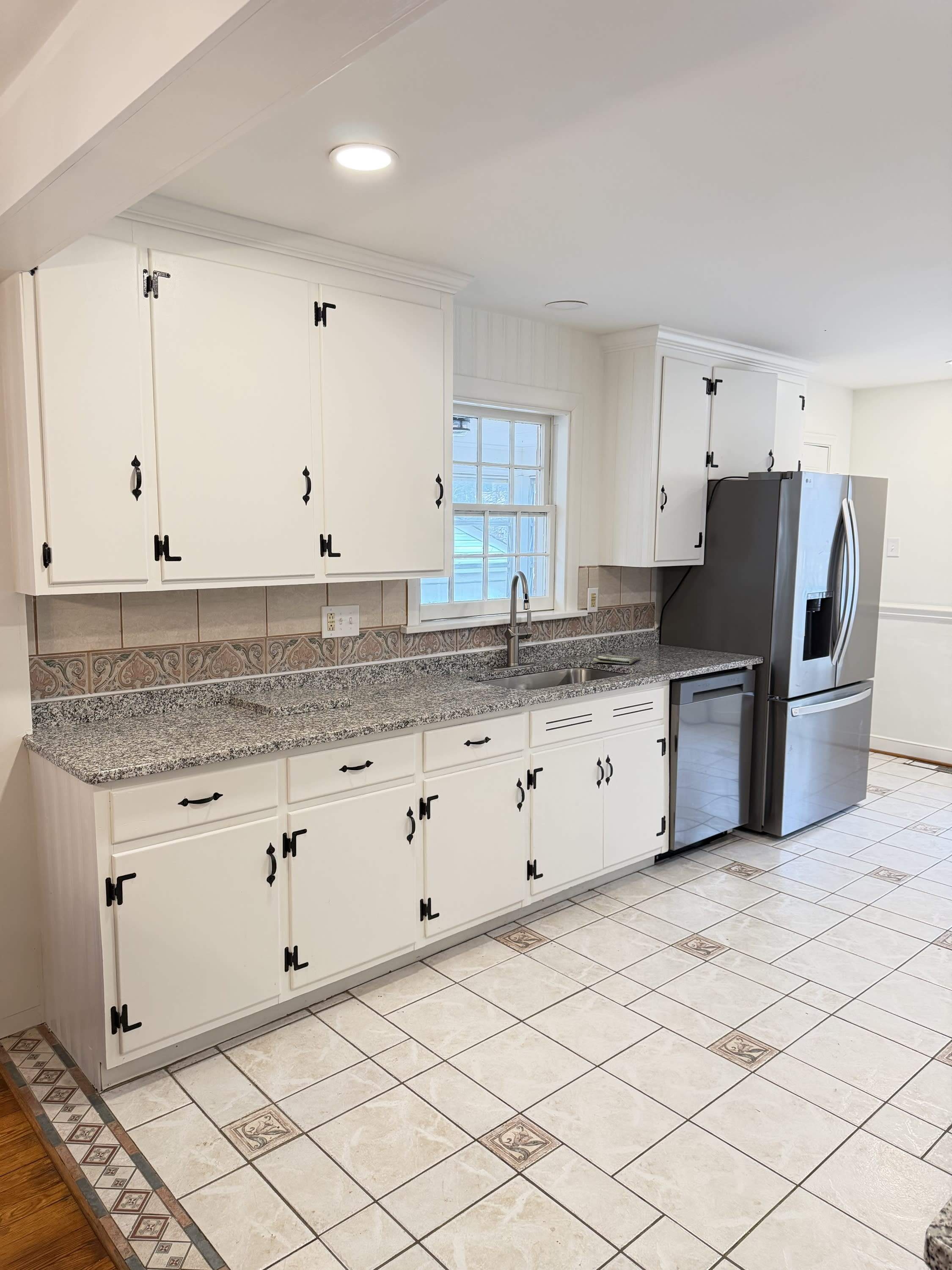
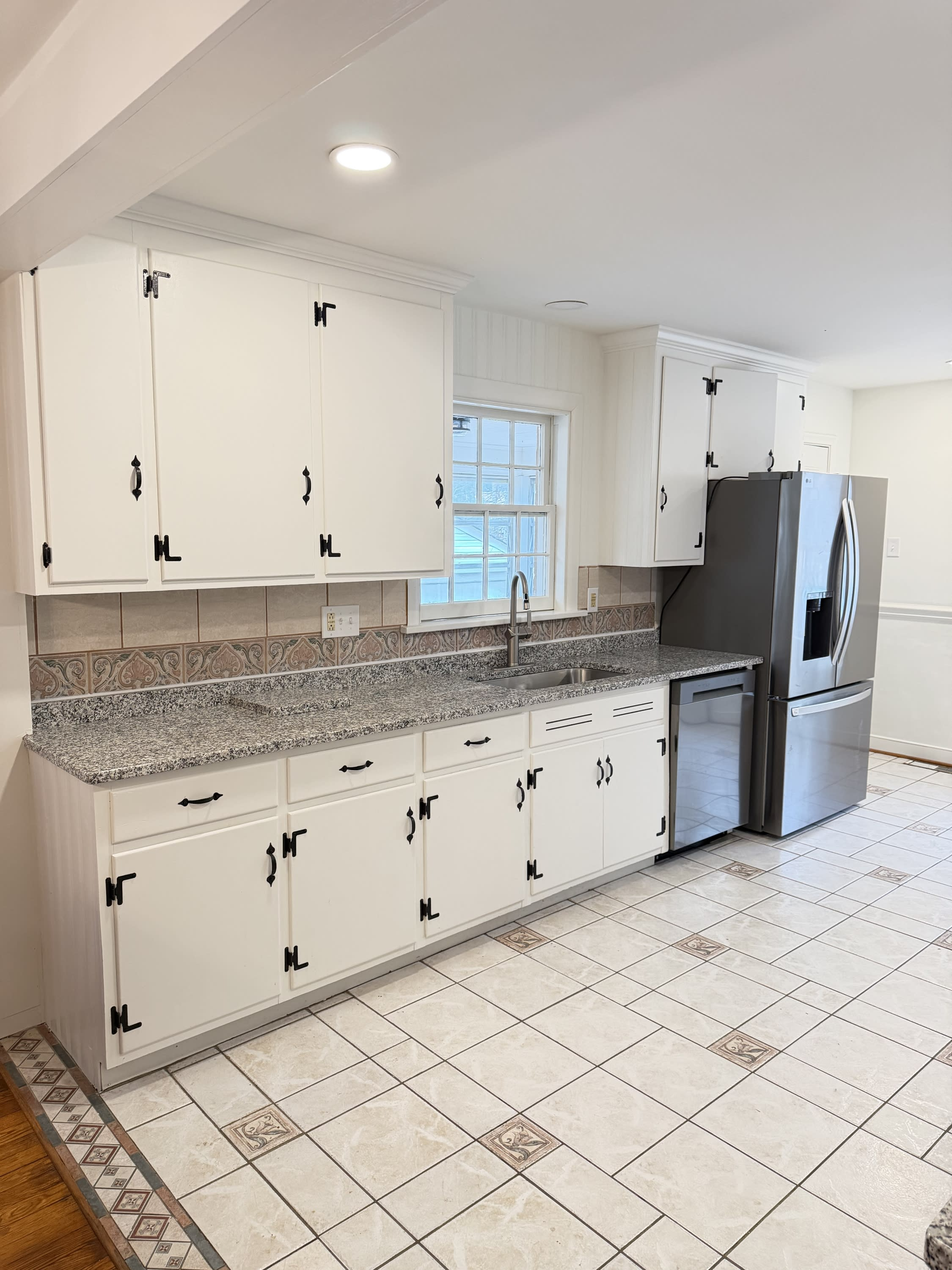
- dish towel [593,653,640,665]
